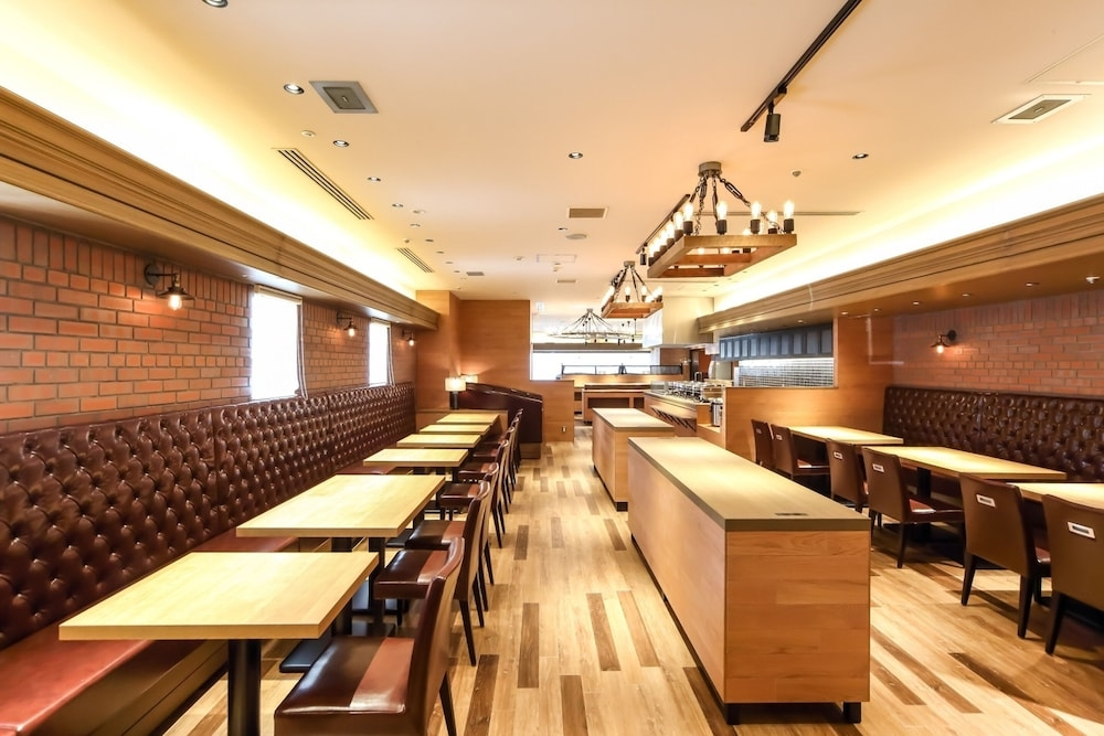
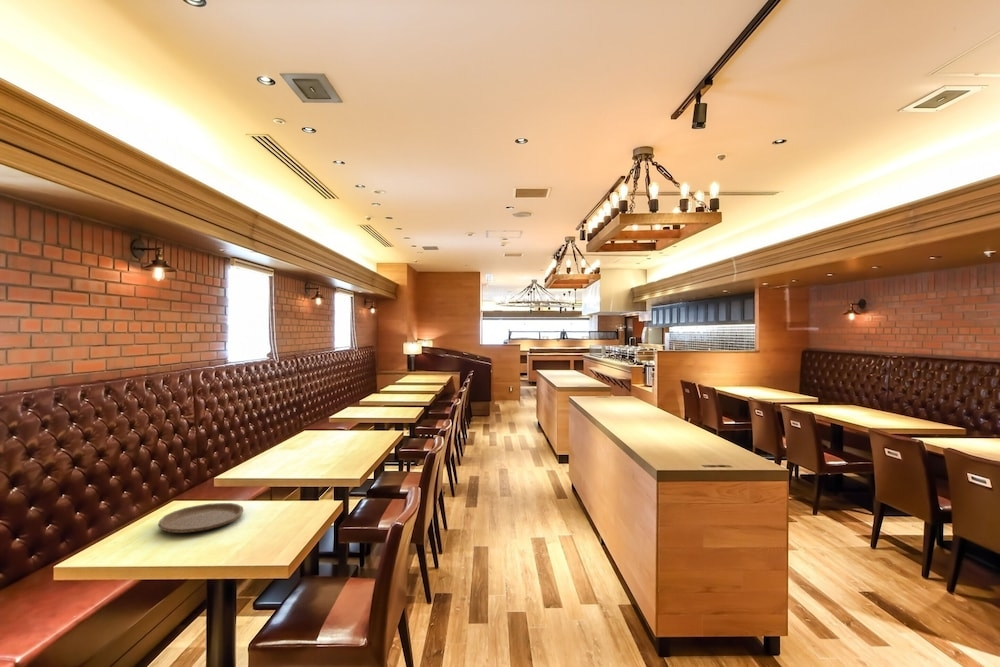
+ plate [157,502,244,534]
